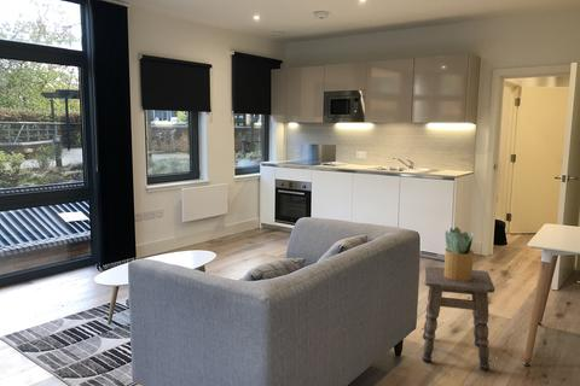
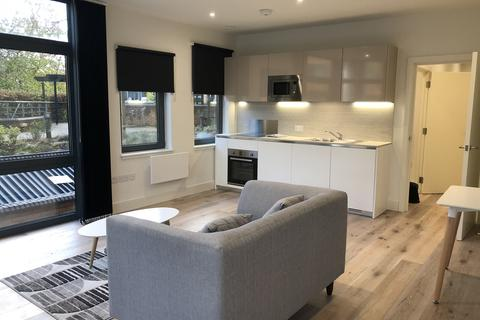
- side table [420,265,495,372]
- potted plant [443,226,475,281]
